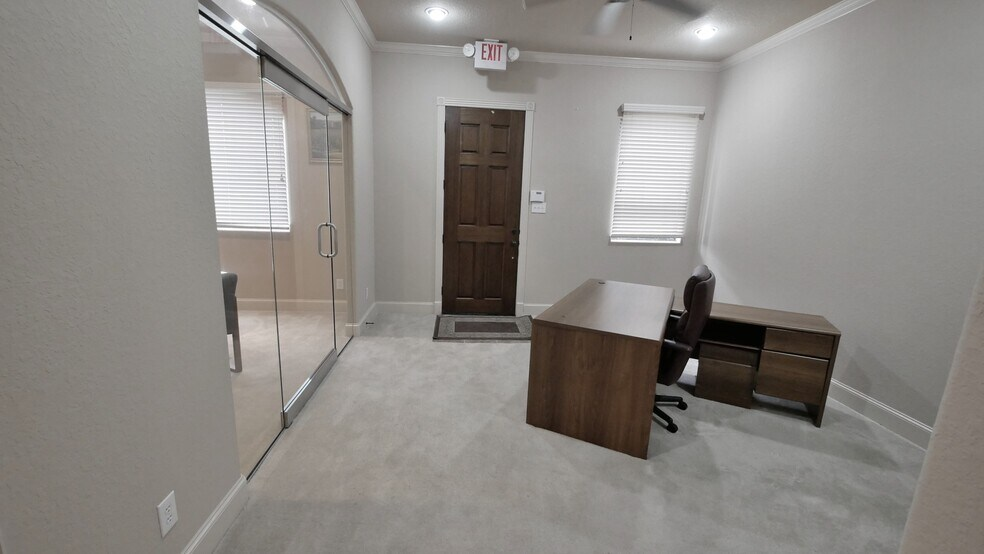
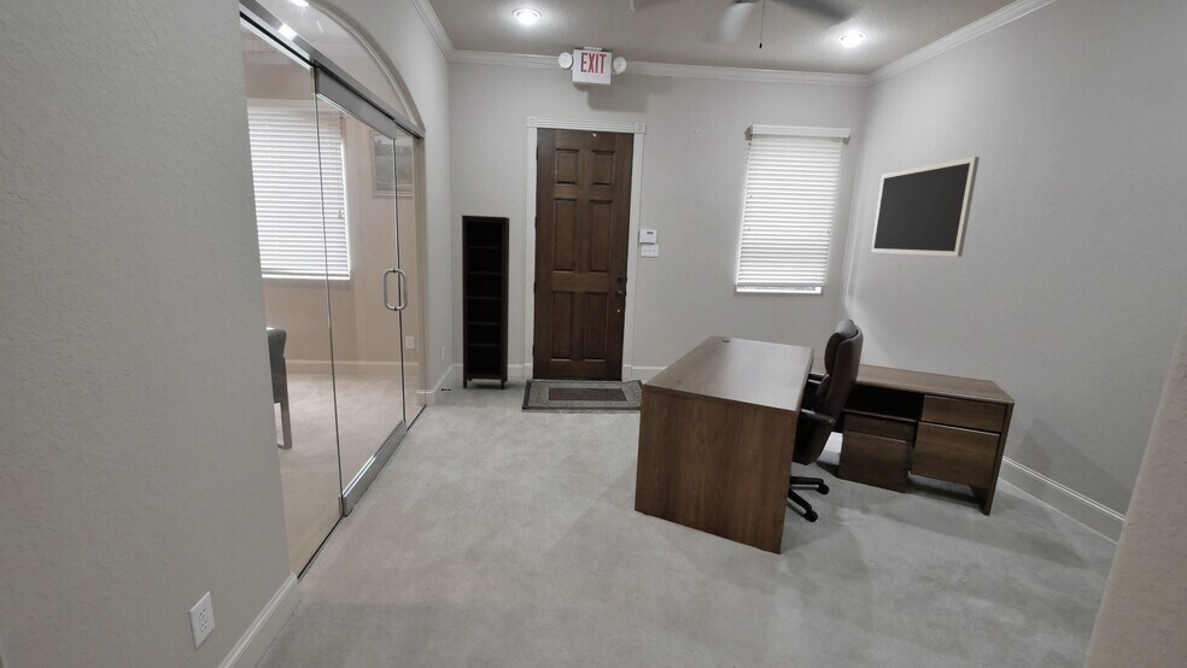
+ bookcase [461,213,510,391]
+ chalkboard [870,156,981,258]
